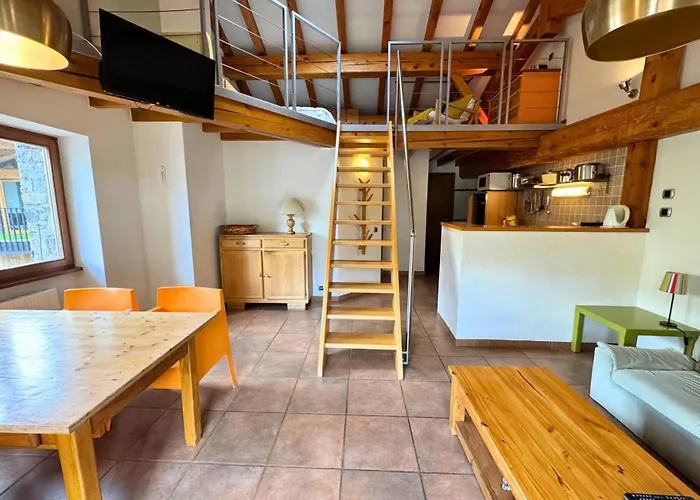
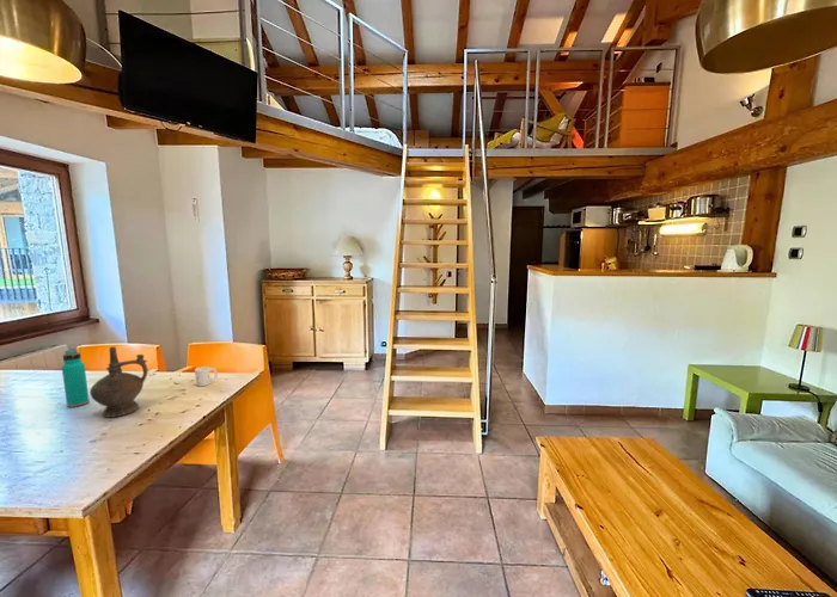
+ cup [194,365,219,387]
+ water bottle [61,347,91,408]
+ ceremonial vessel [88,345,149,419]
